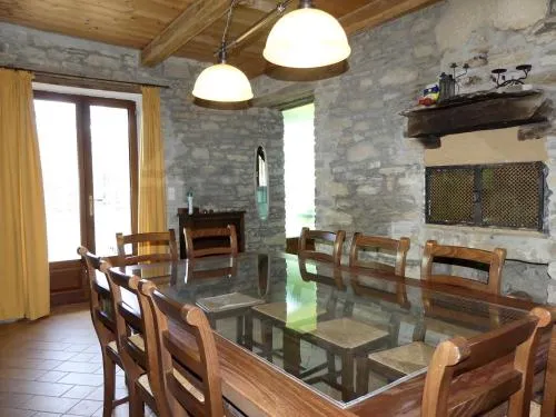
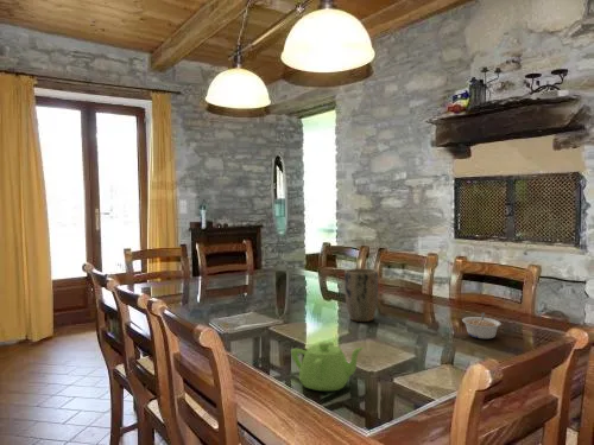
+ teapot [290,341,365,392]
+ plant pot [343,267,379,323]
+ legume [461,312,503,339]
